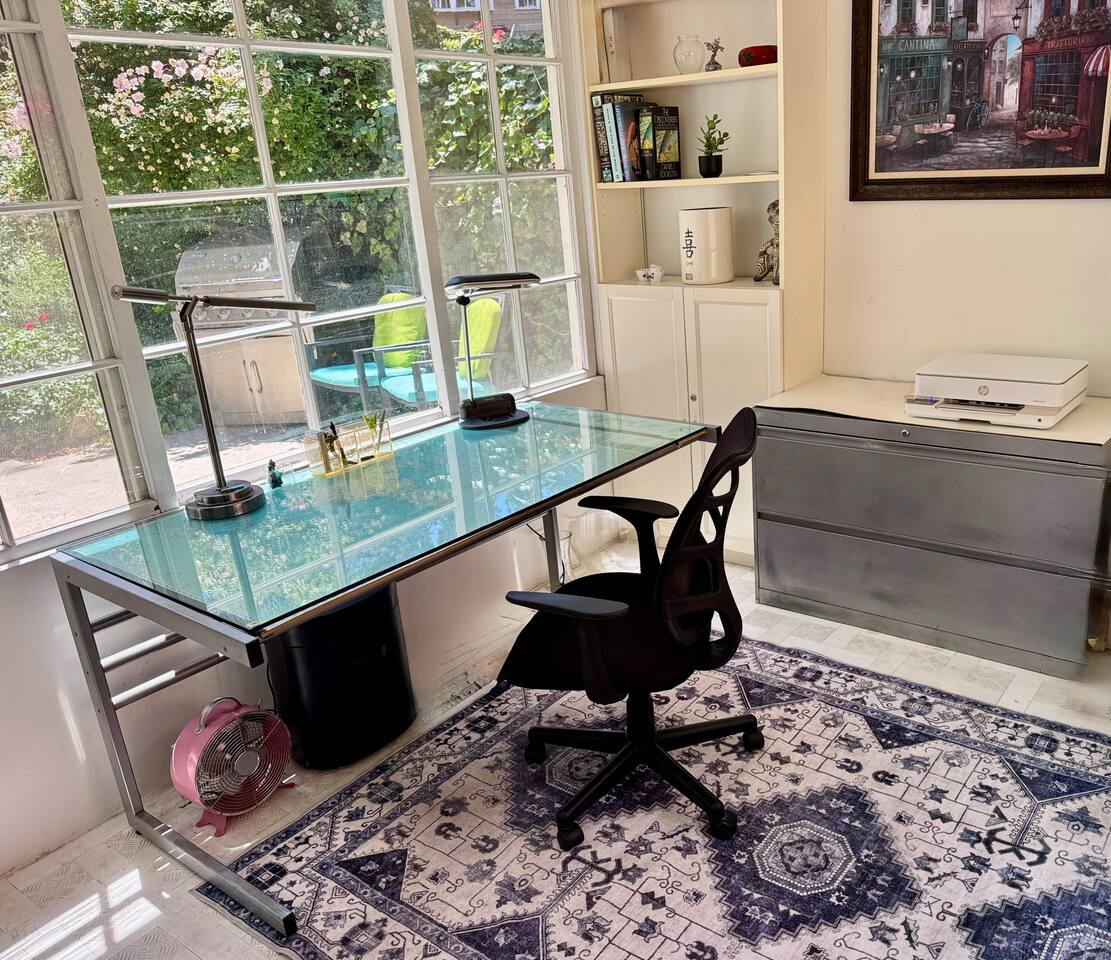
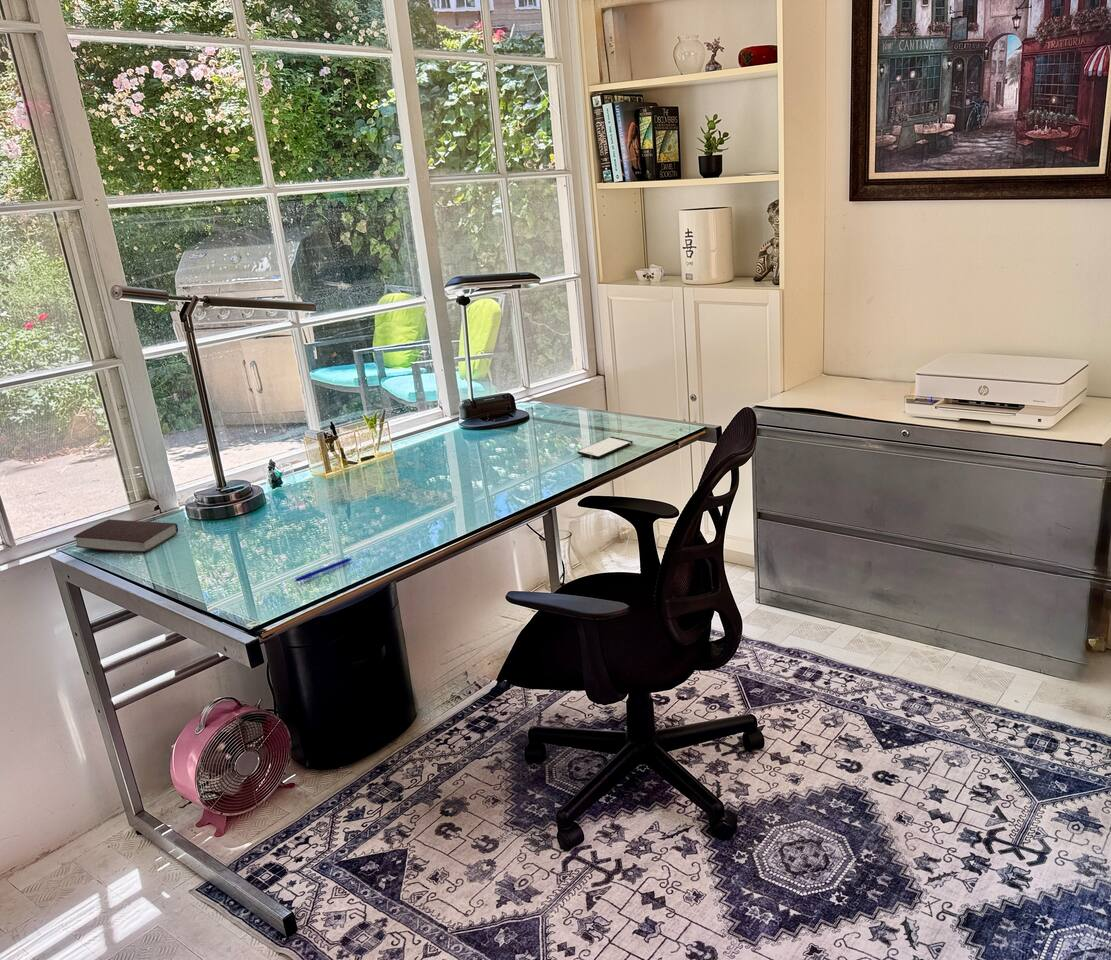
+ pen [294,557,354,583]
+ smartphone [576,436,634,459]
+ book [73,518,179,553]
